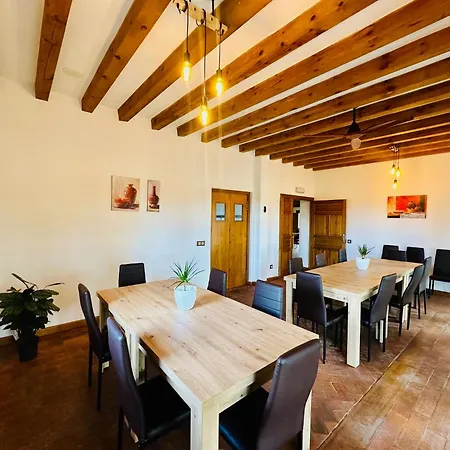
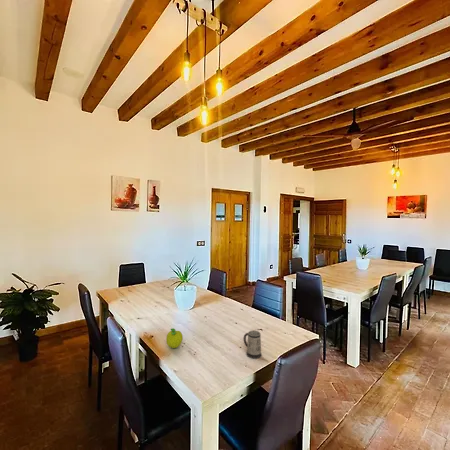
+ mug [243,330,263,359]
+ fruit [165,327,184,349]
